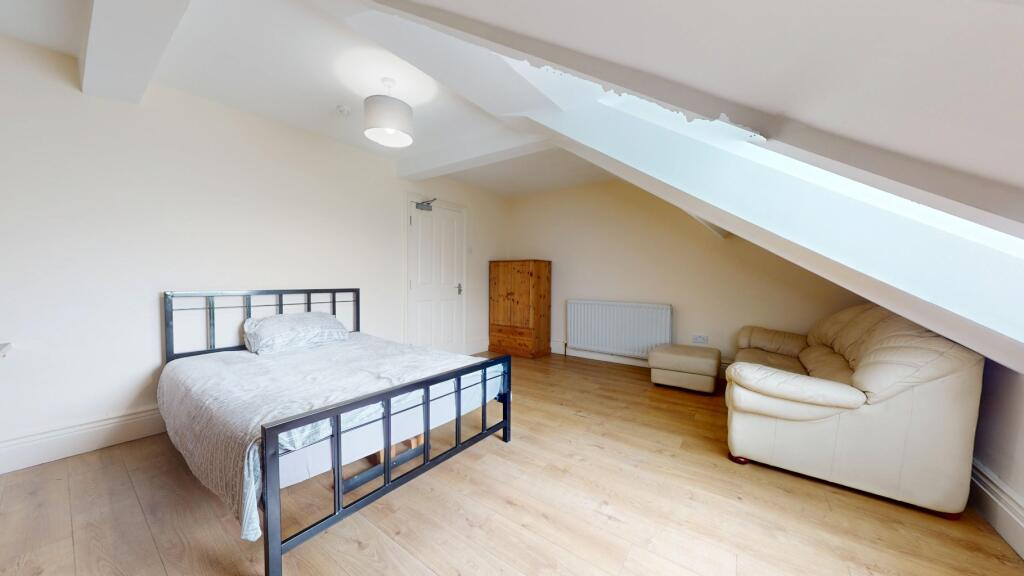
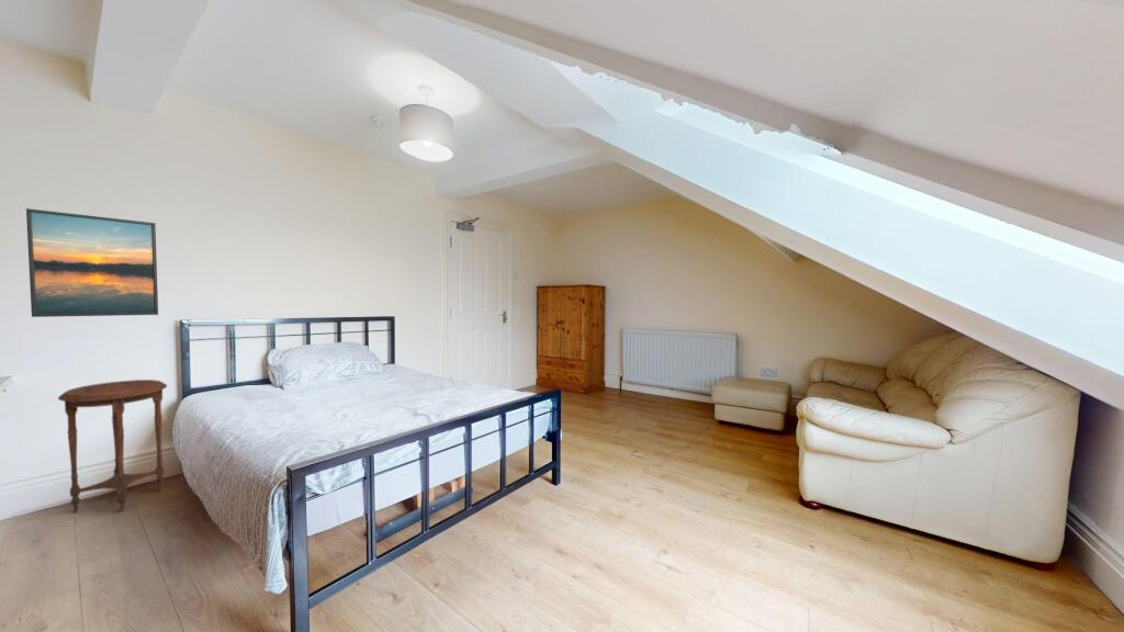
+ side table [57,379,168,515]
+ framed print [25,207,159,318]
